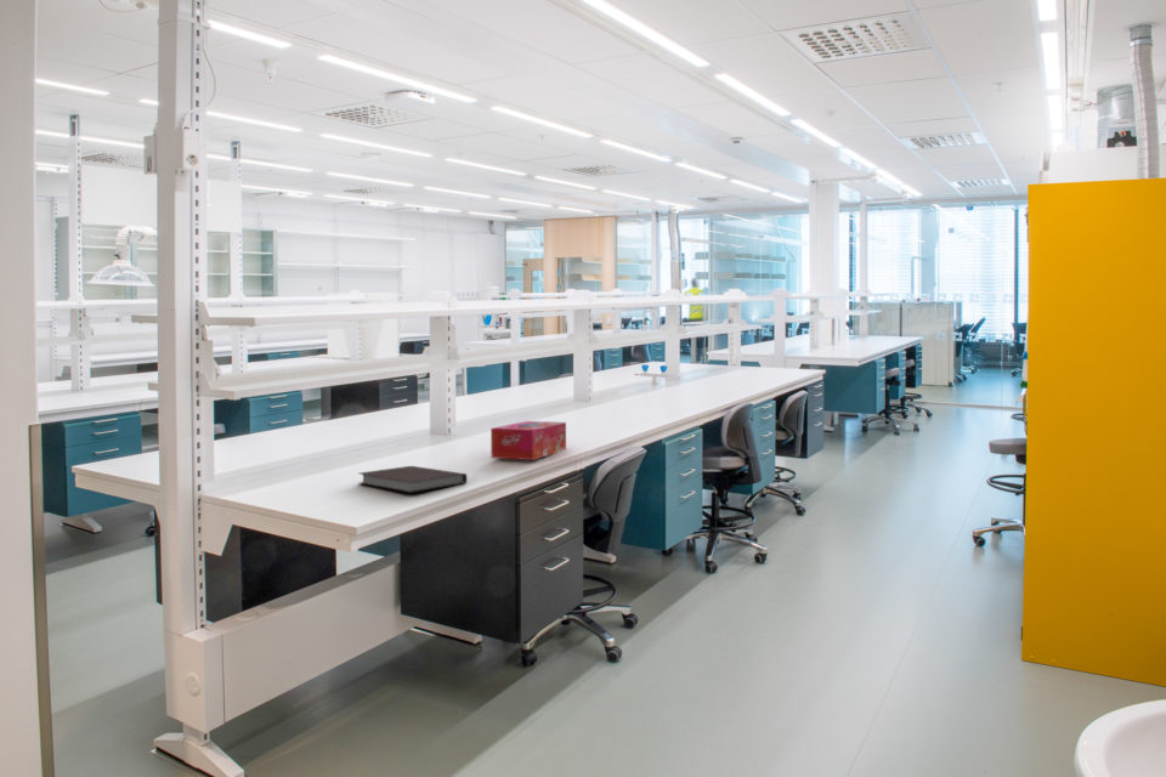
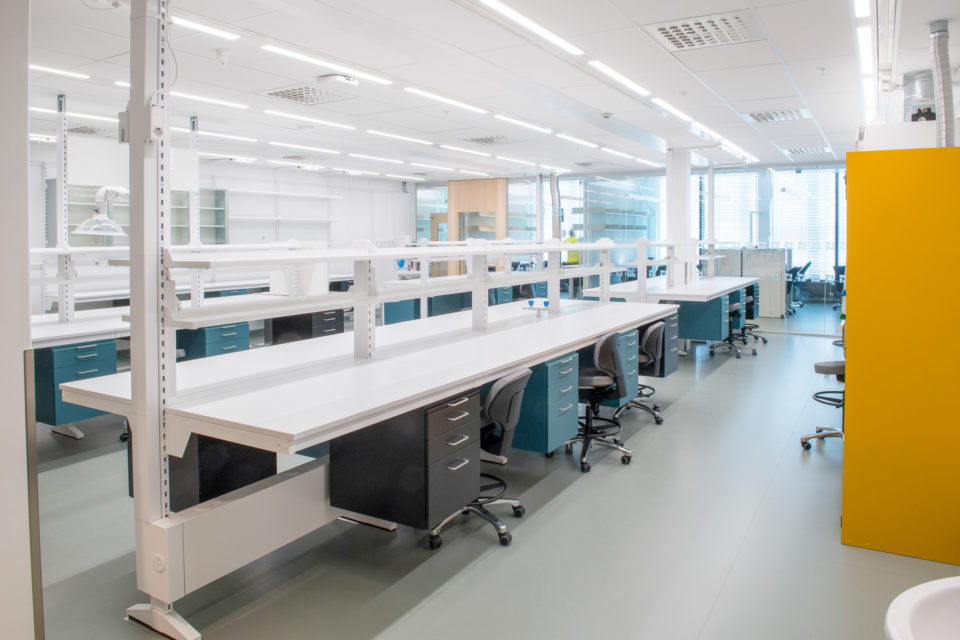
- notebook [358,465,468,494]
- tissue box [489,420,567,461]
